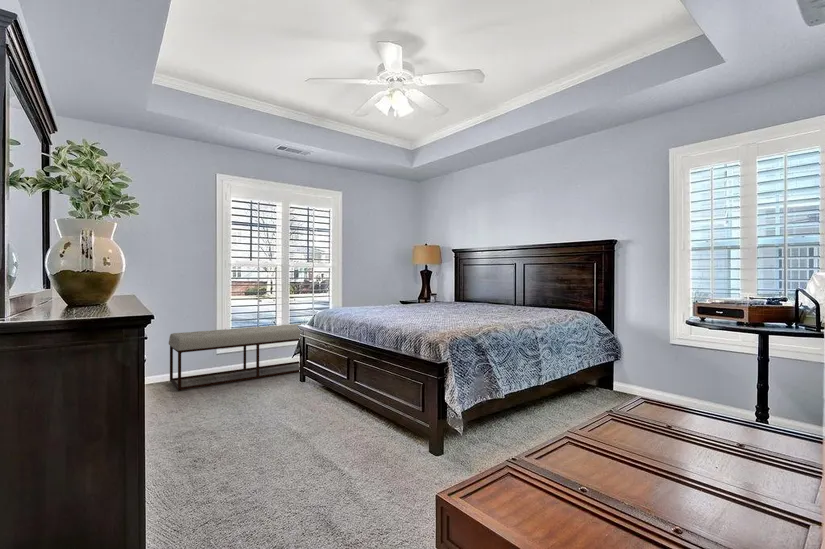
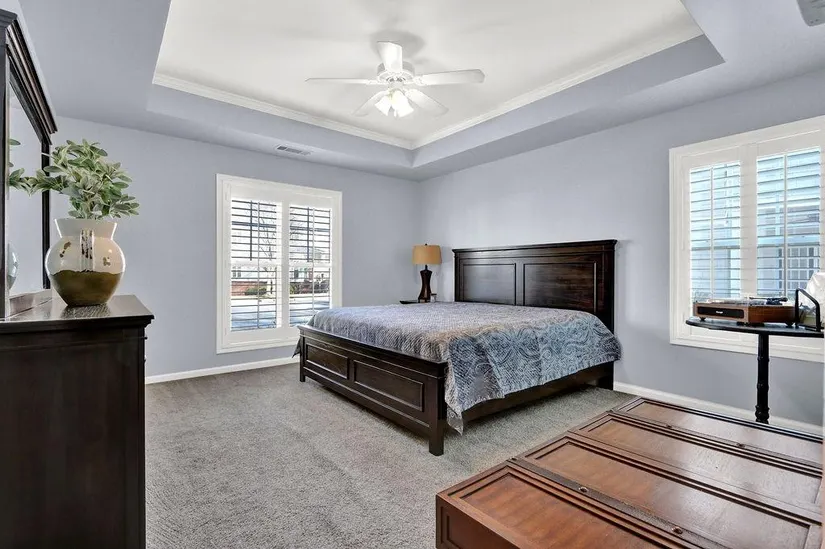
- bench [168,322,306,392]
